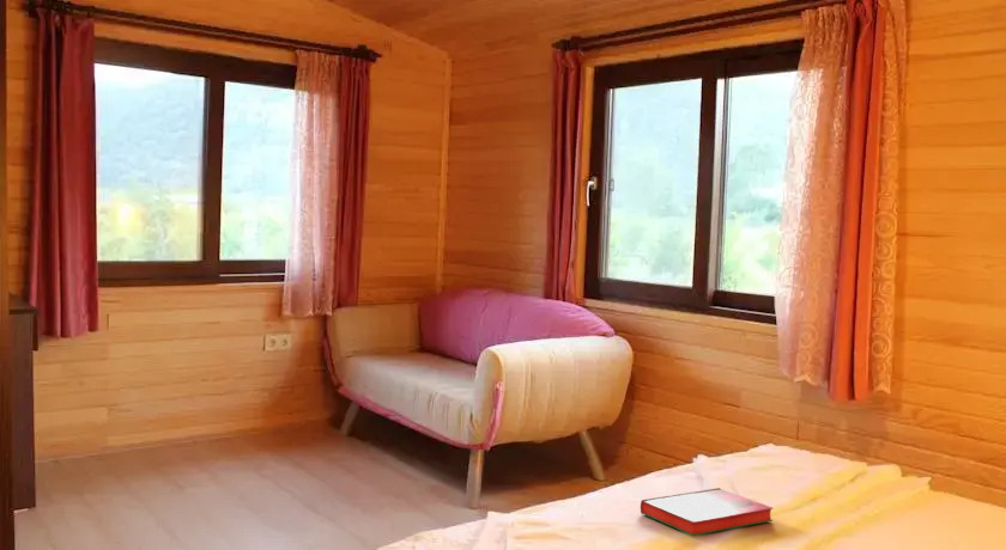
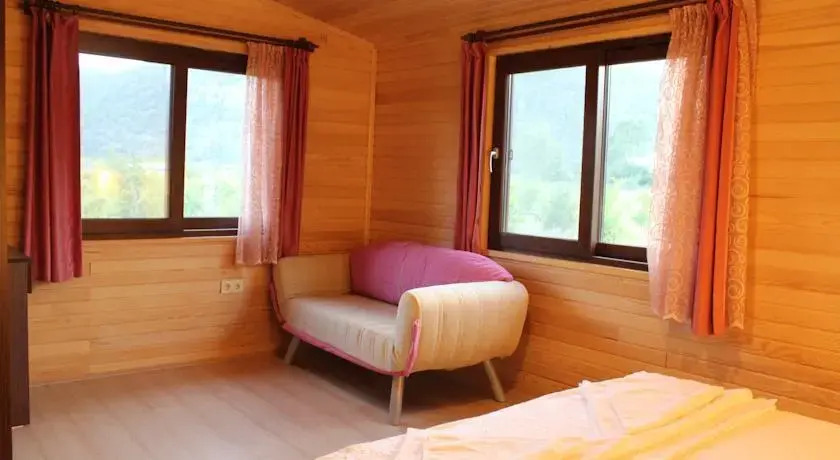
- hardback book [640,487,775,537]
